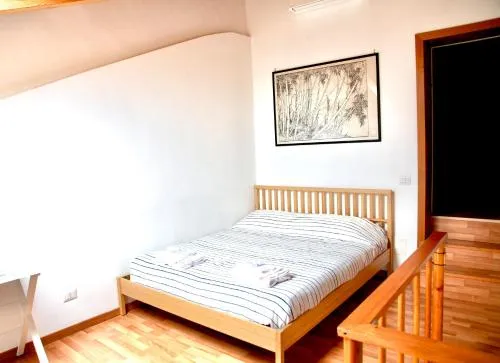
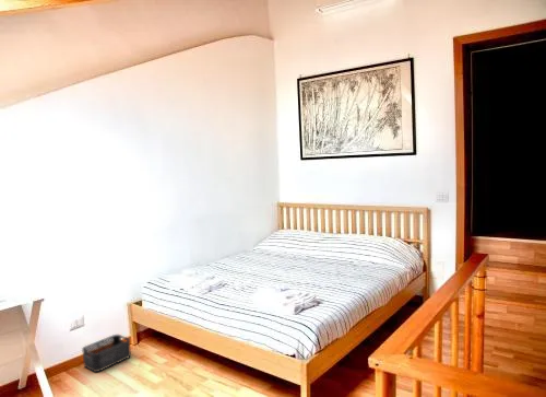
+ storage bin [81,334,132,373]
